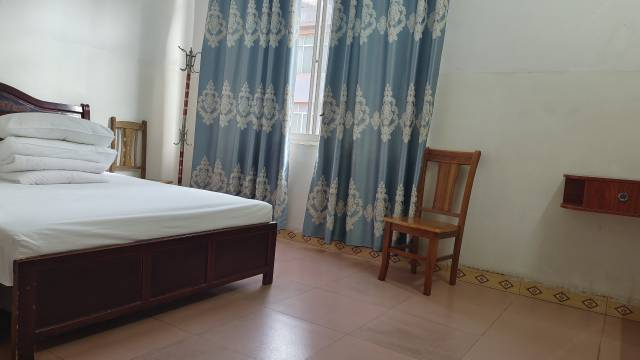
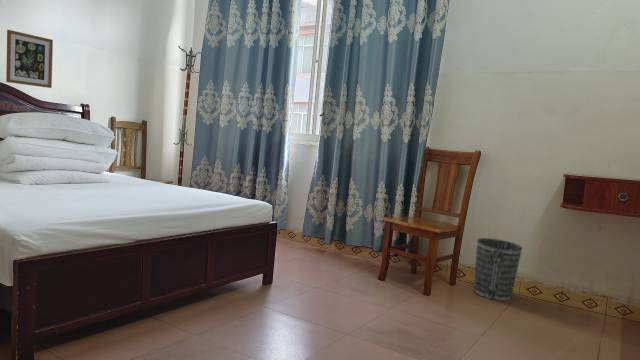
+ wastebasket [472,237,523,302]
+ wall art [5,29,54,89]
